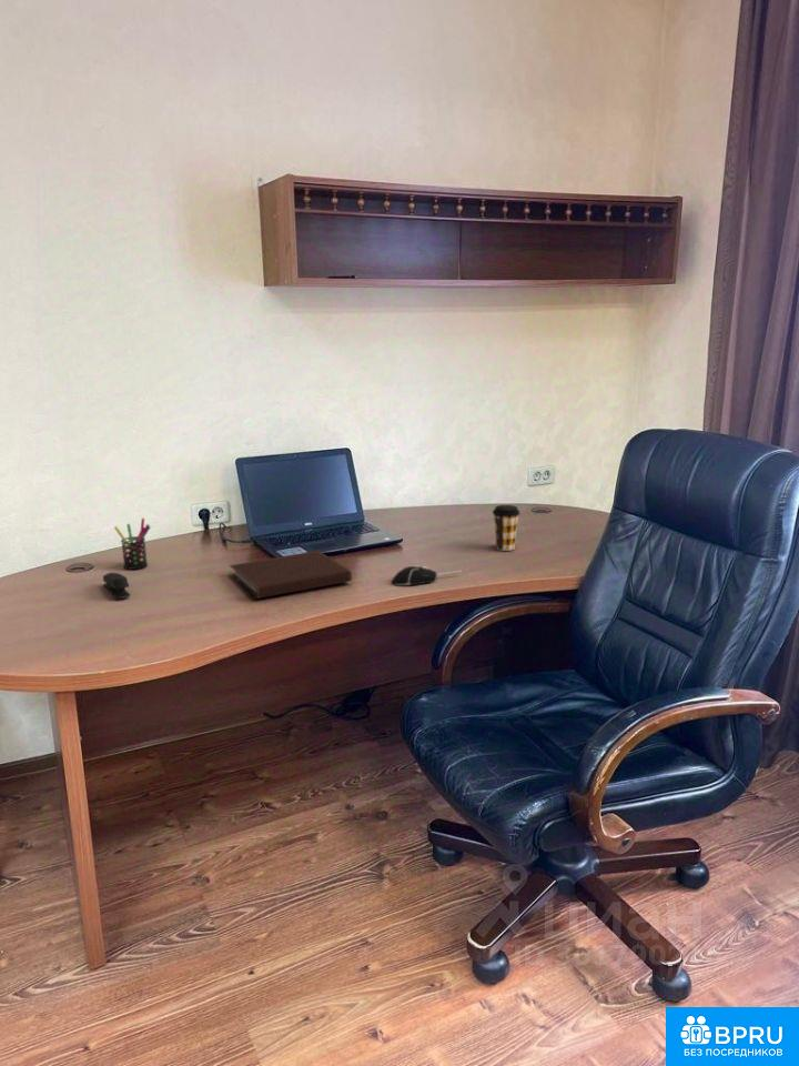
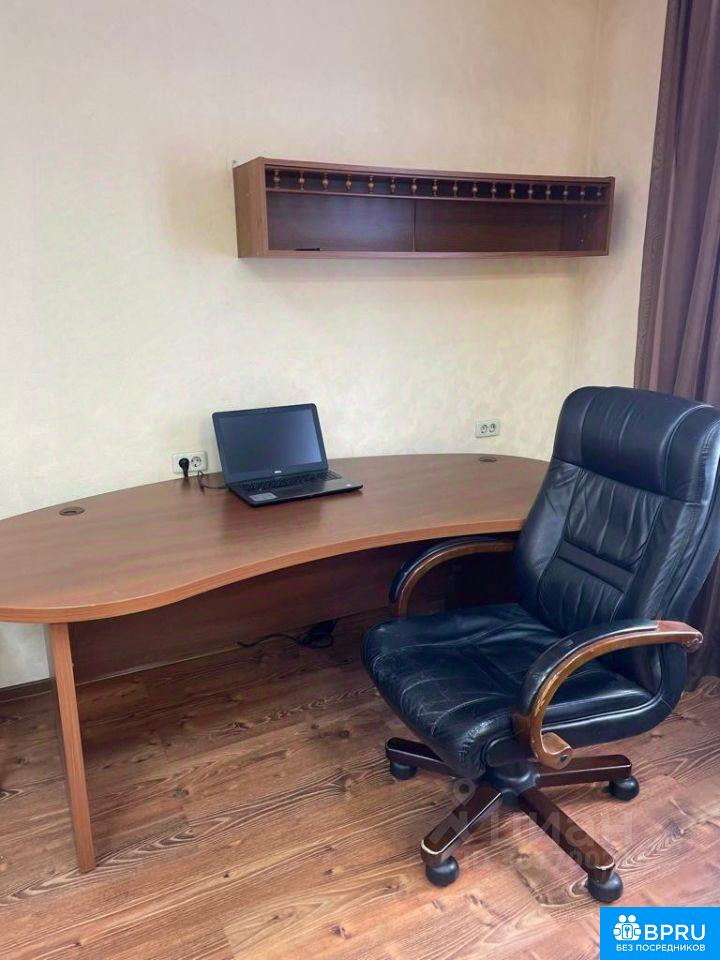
- notebook [229,550,353,600]
- computer mouse [391,564,463,586]
- stapler [102,572,131,600]
- pen holder [113,517,151,571]
- coffee cup [492,504,520,552]
